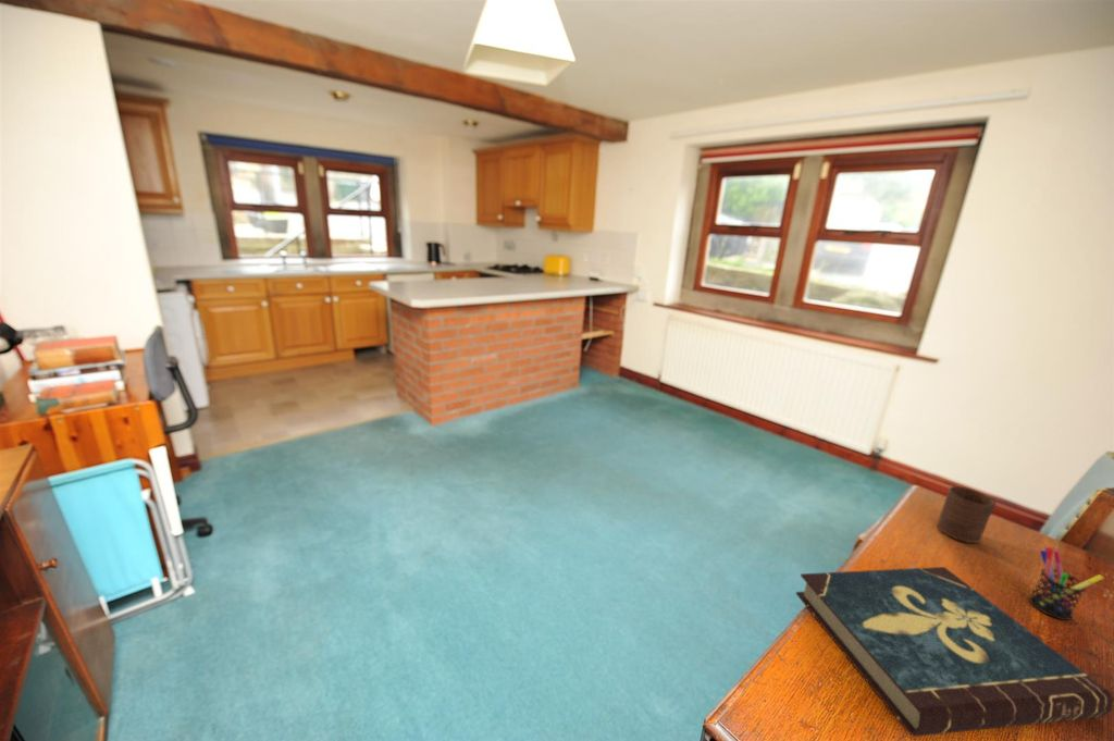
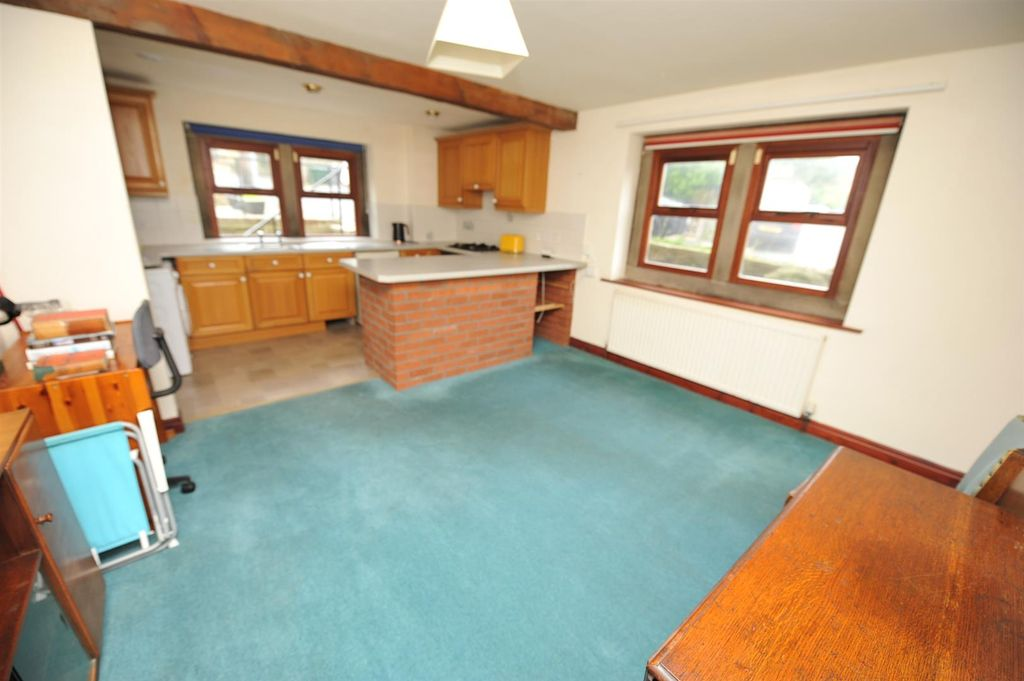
- cup [936,485,997,544]
- pen holder [1028,546,1105,621]
- book [795,566,1114,738]
